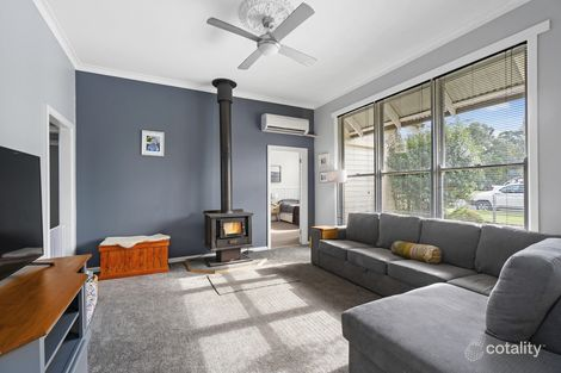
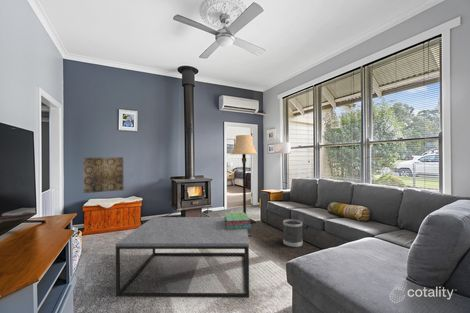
+ stack of books [224,212,252,230]
+ coffee table [115,216,250,299]
+ lamp [230,134,259,225]
+ wall art [83,156,125,194]
+ wastebasket [282,218,304,248]
